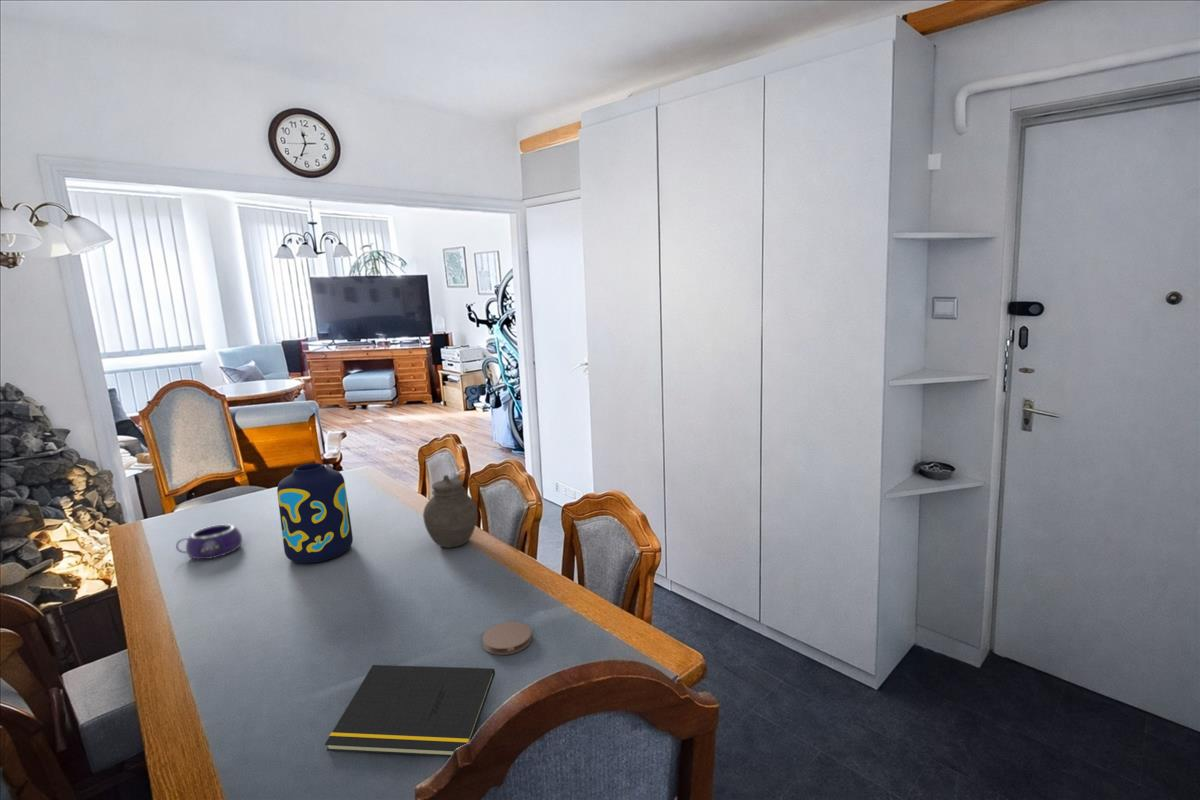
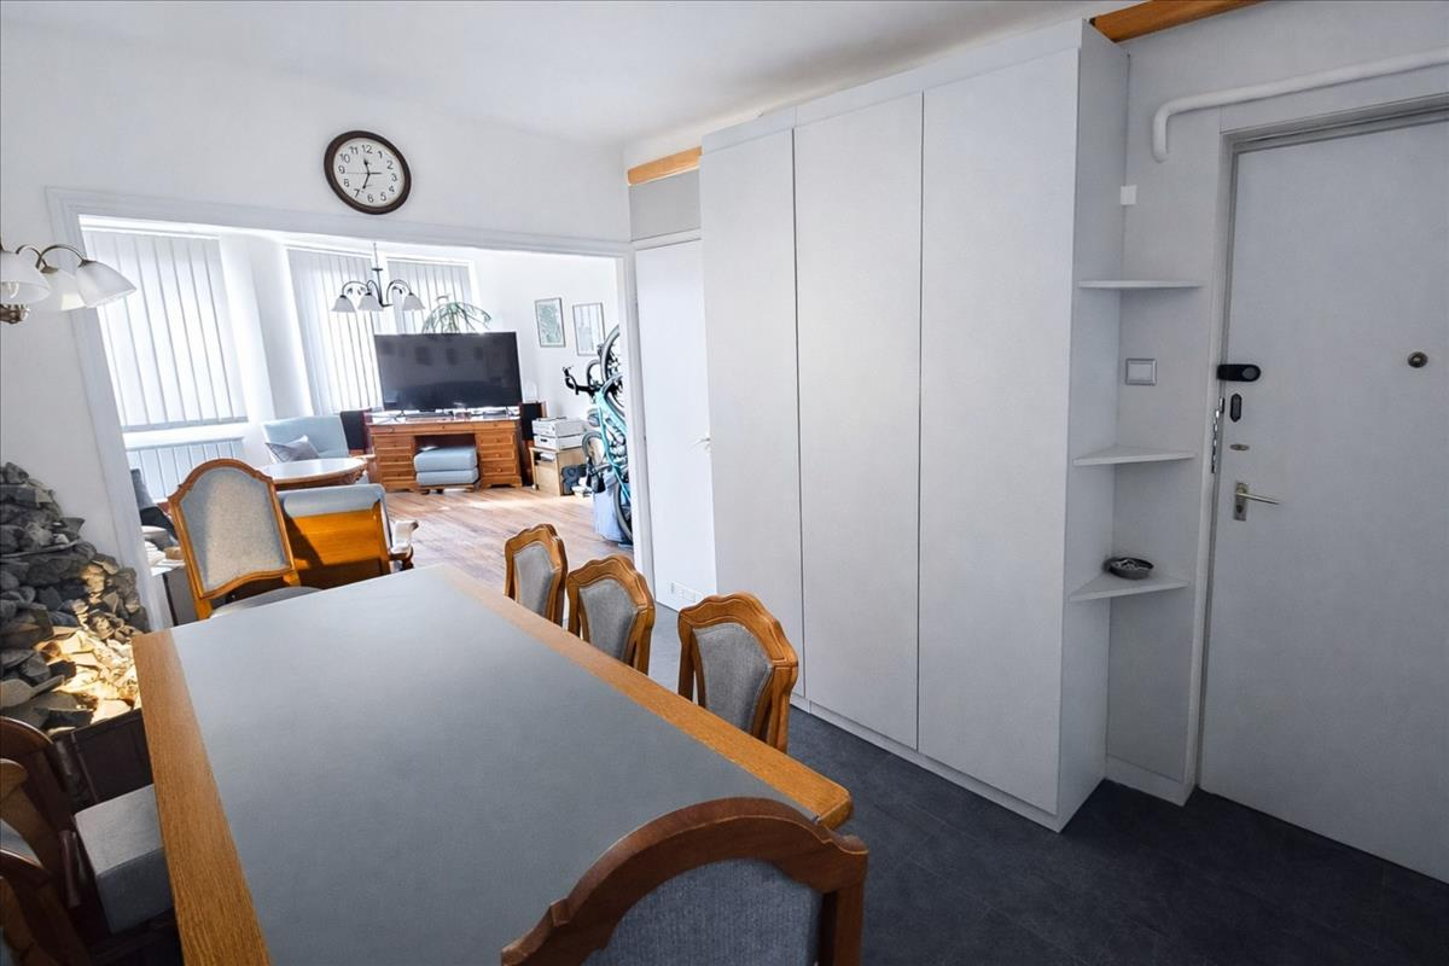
- bowl [175,523,243,560]
- coaster [481,621,533,656]
- jar [422,474,478,549]
- vase [276,462,354,564]
- notepad [324,664,496,758]
